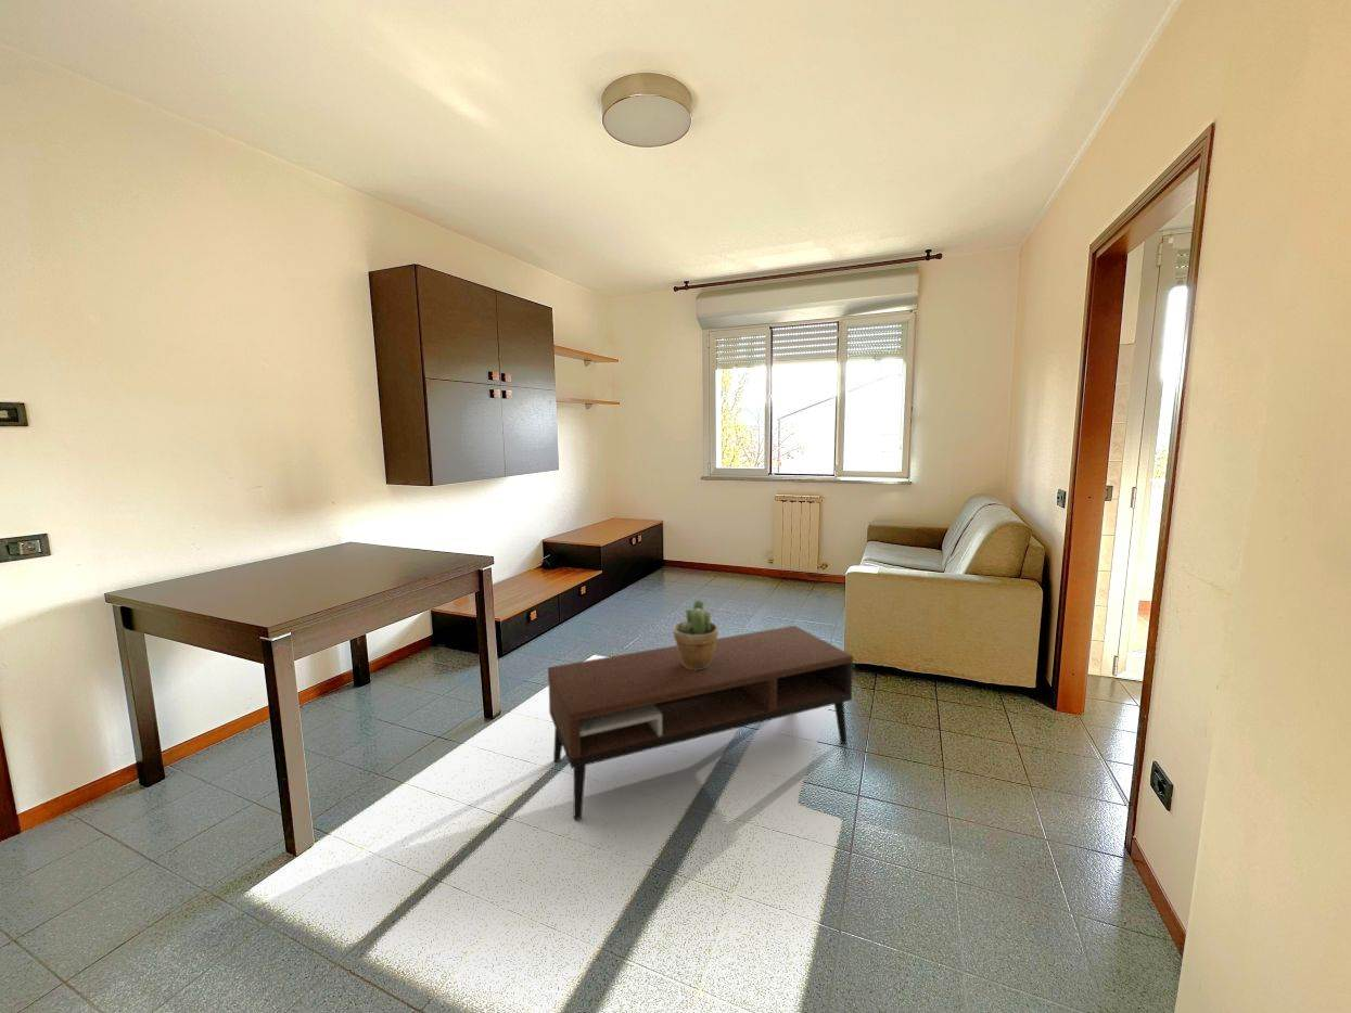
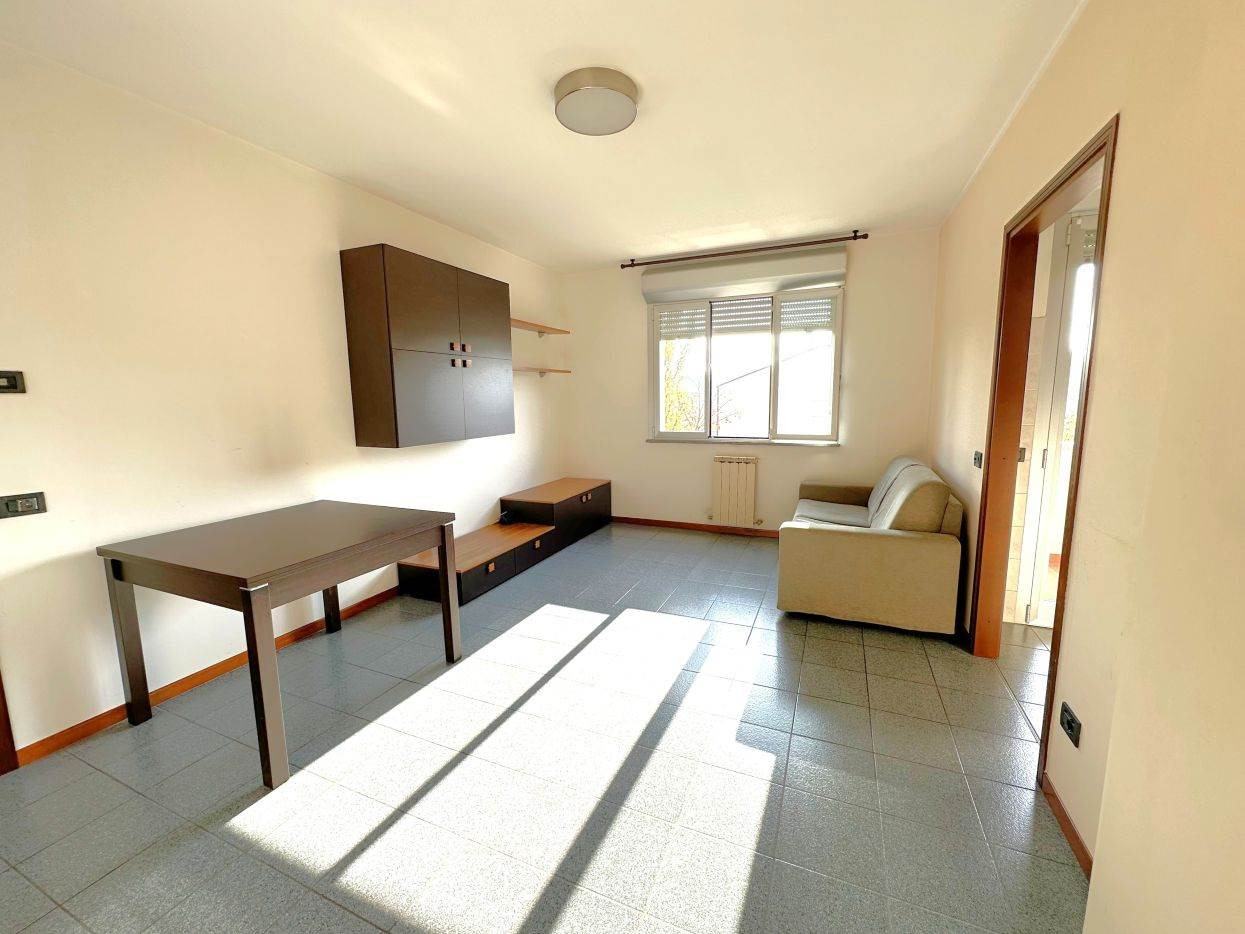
- coffee table [547,625,854,821]
- potted plant [672,599,719,670]
